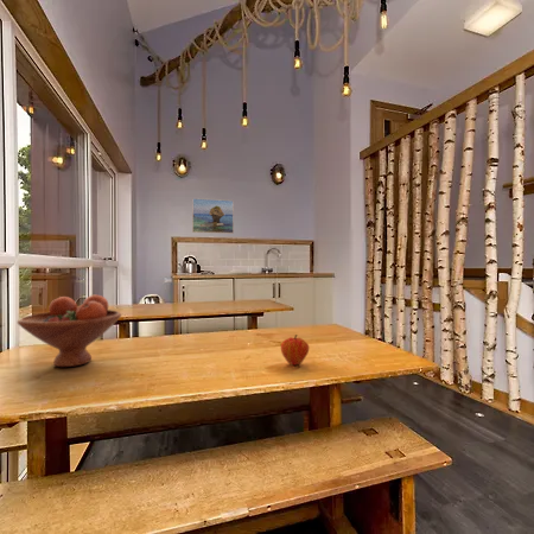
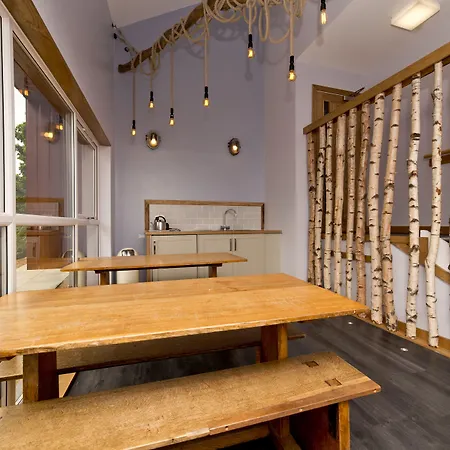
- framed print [191,197,235,235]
- fruit [280,333,310,367]
- fruit bowl [17,294,122,368]
